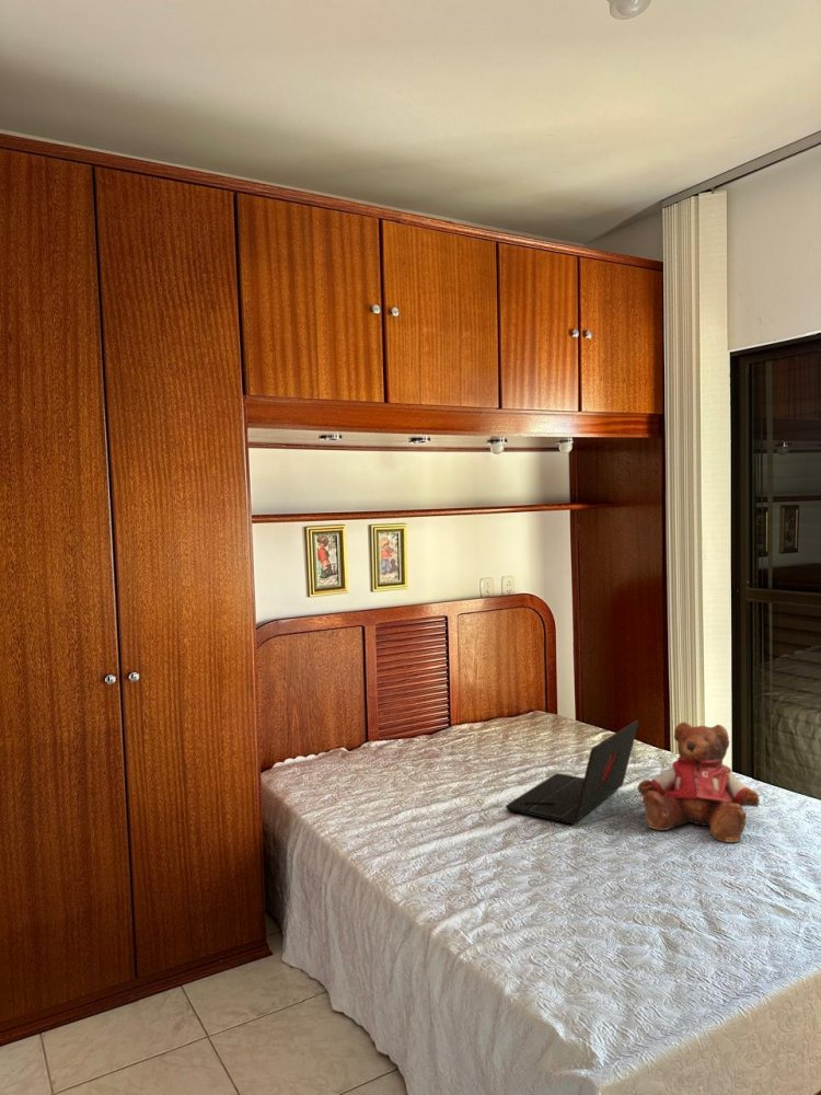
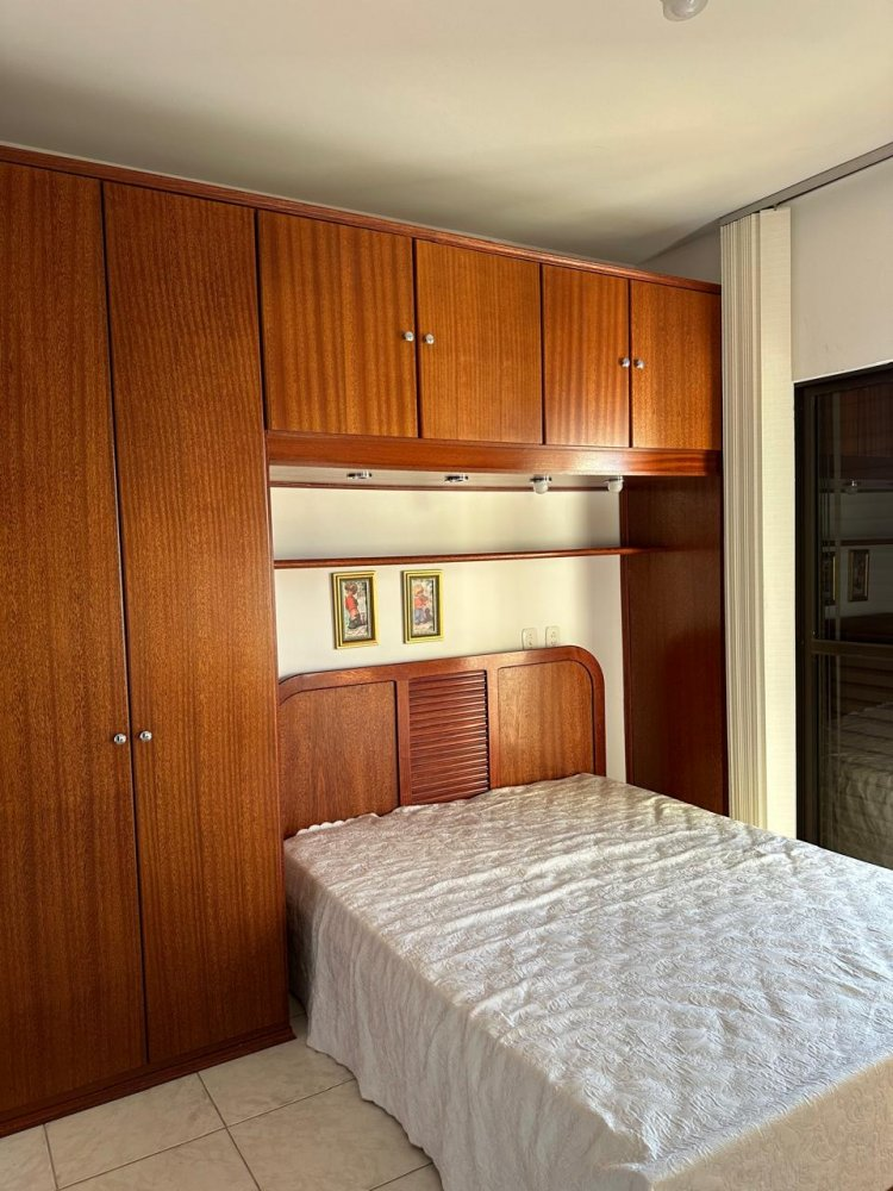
- laptop [505,718,640,826]
- teddy bear [637,722,761,843]
